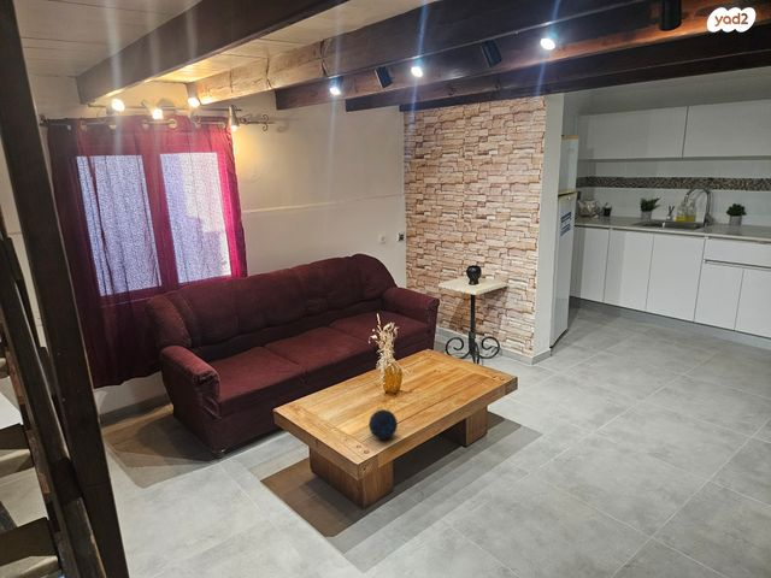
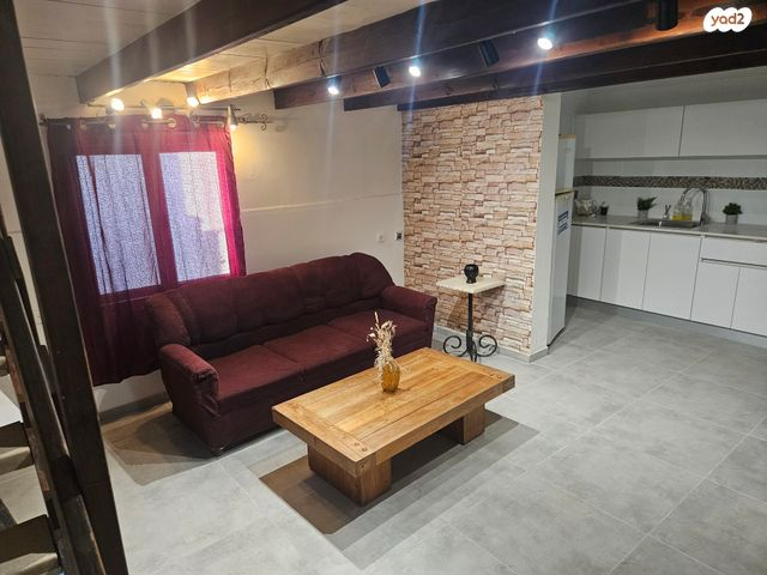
- decorative orb [367,408,399,441]
